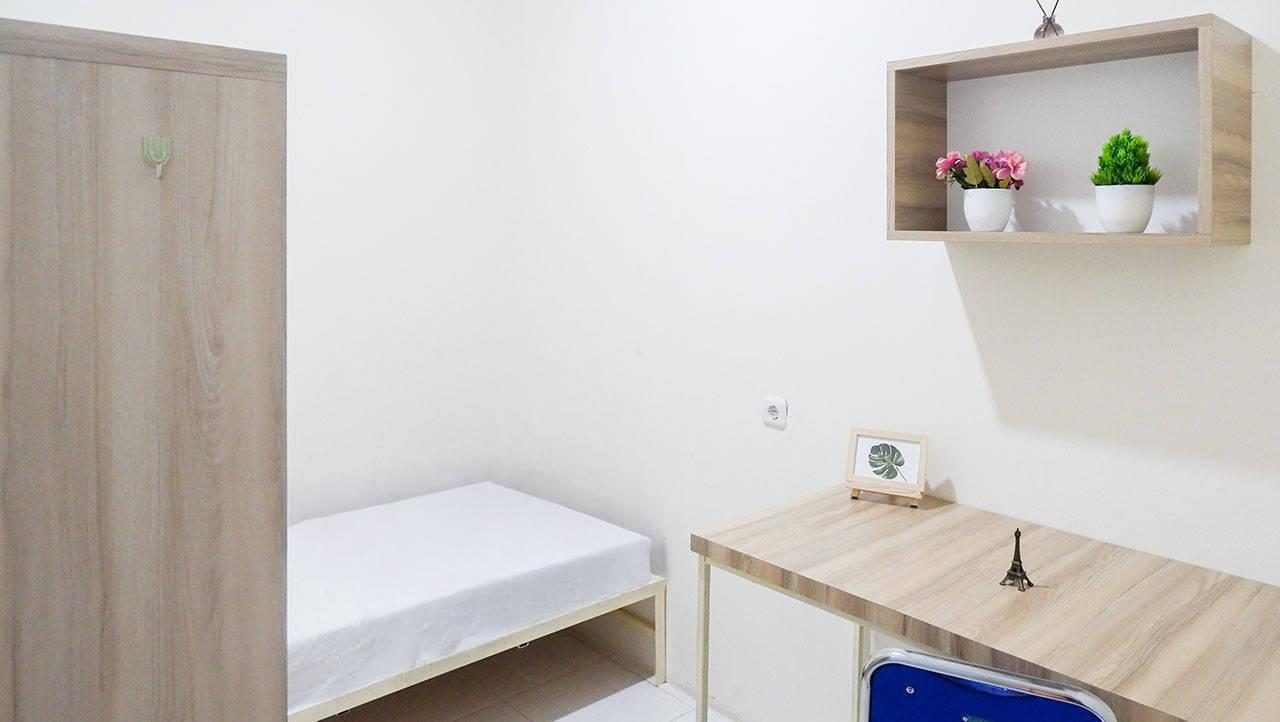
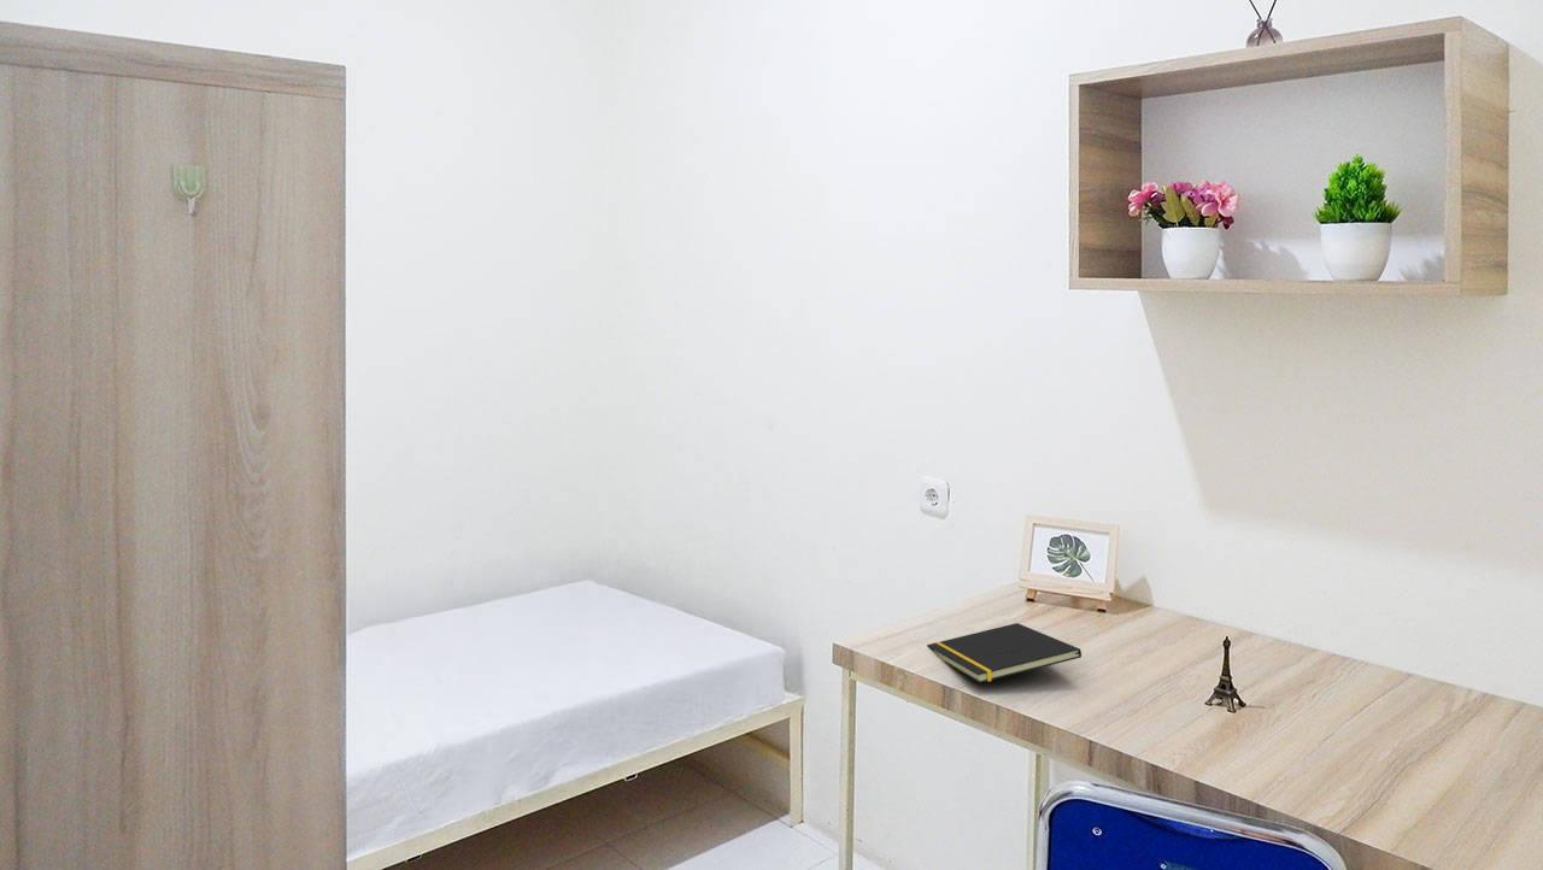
+ notepad [926,622,1083,684]
